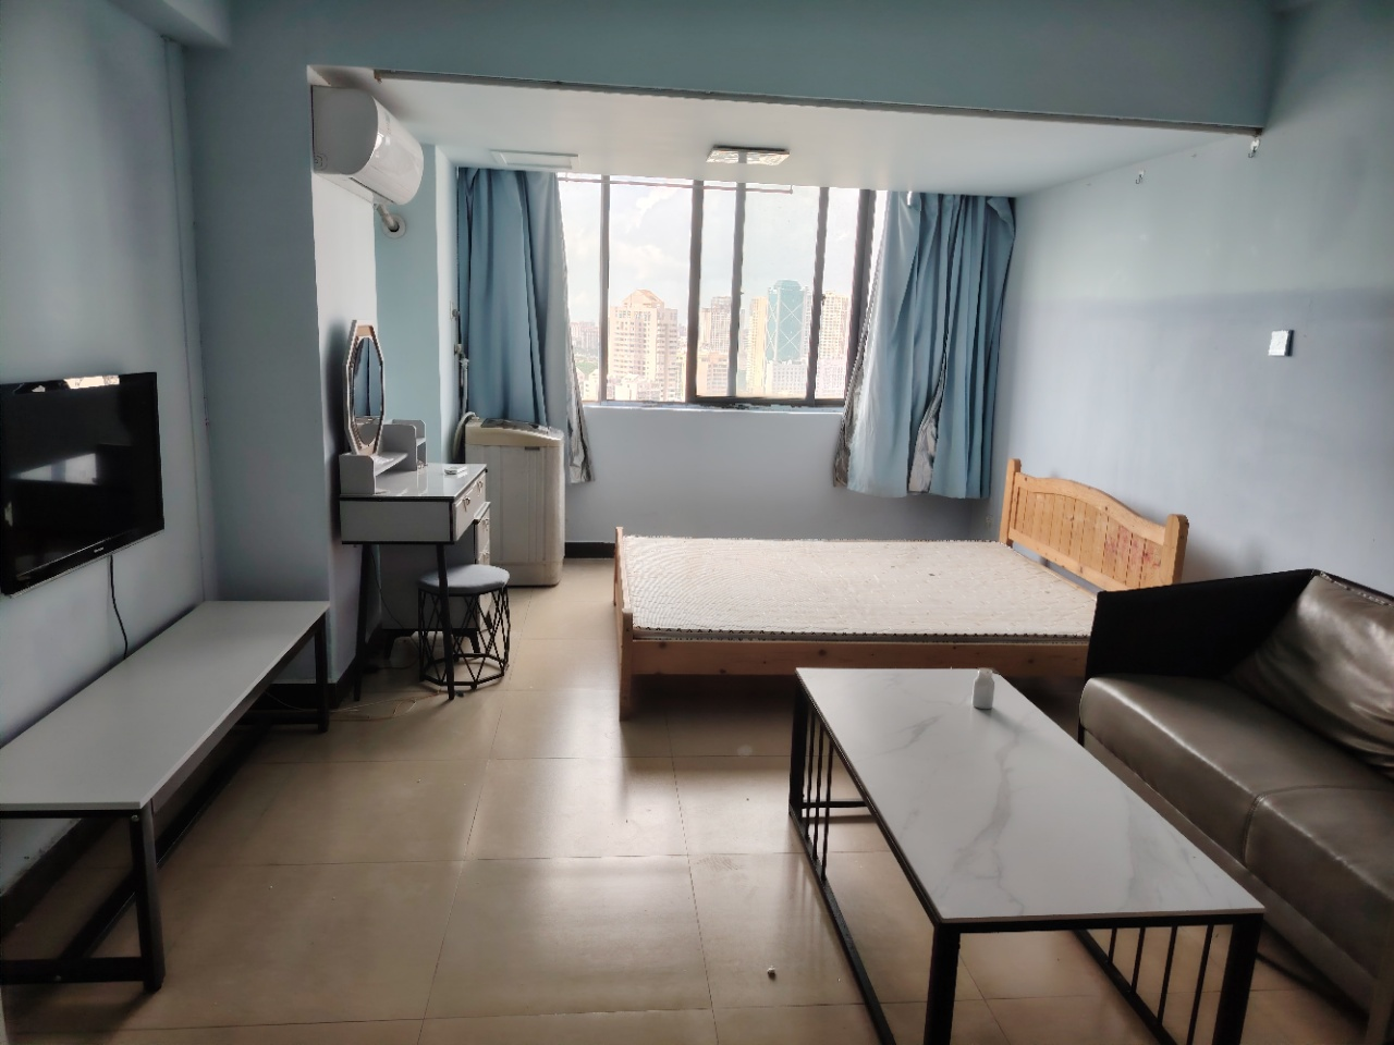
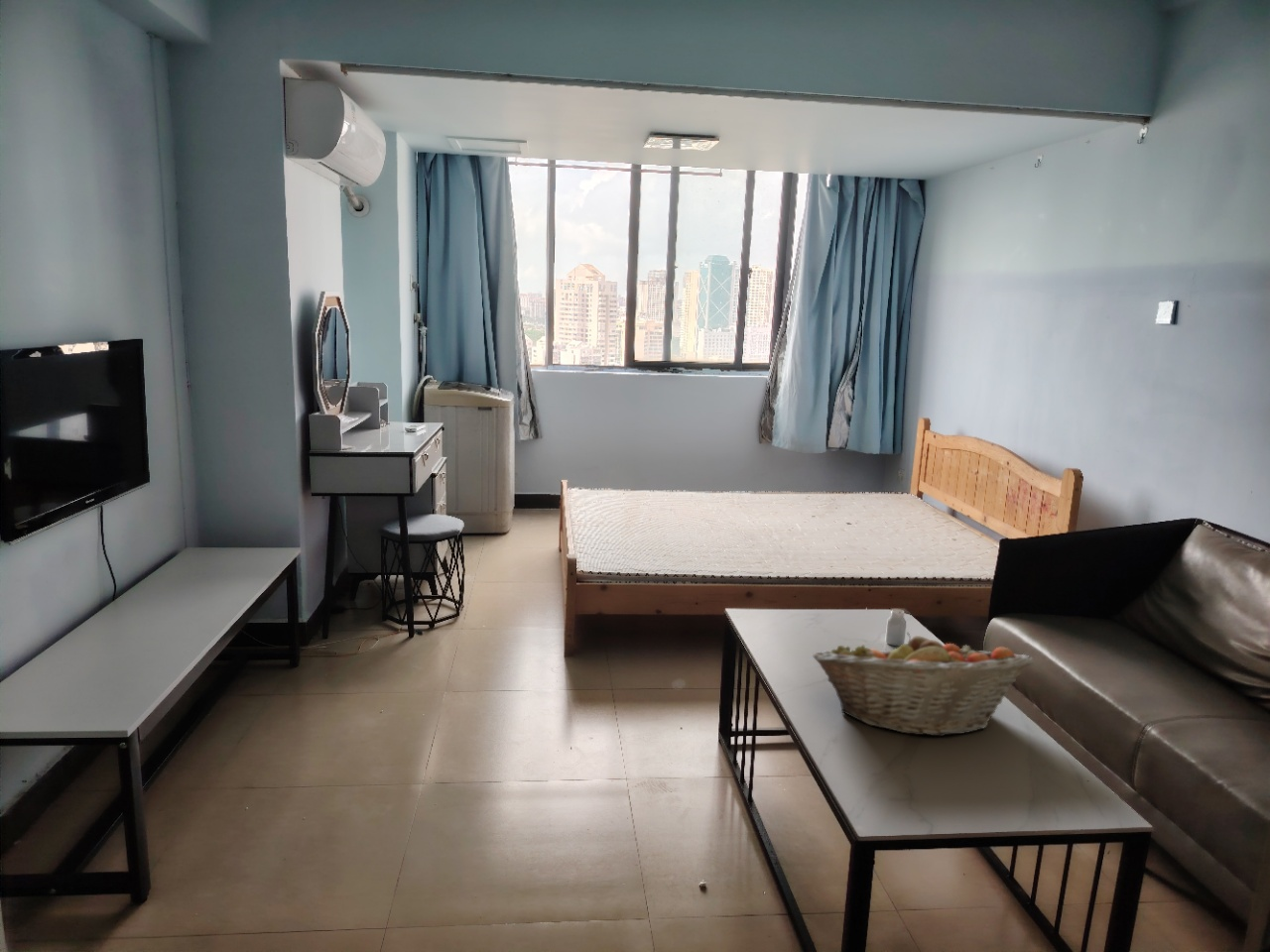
+ fruit basket [812,631,1034,738]
